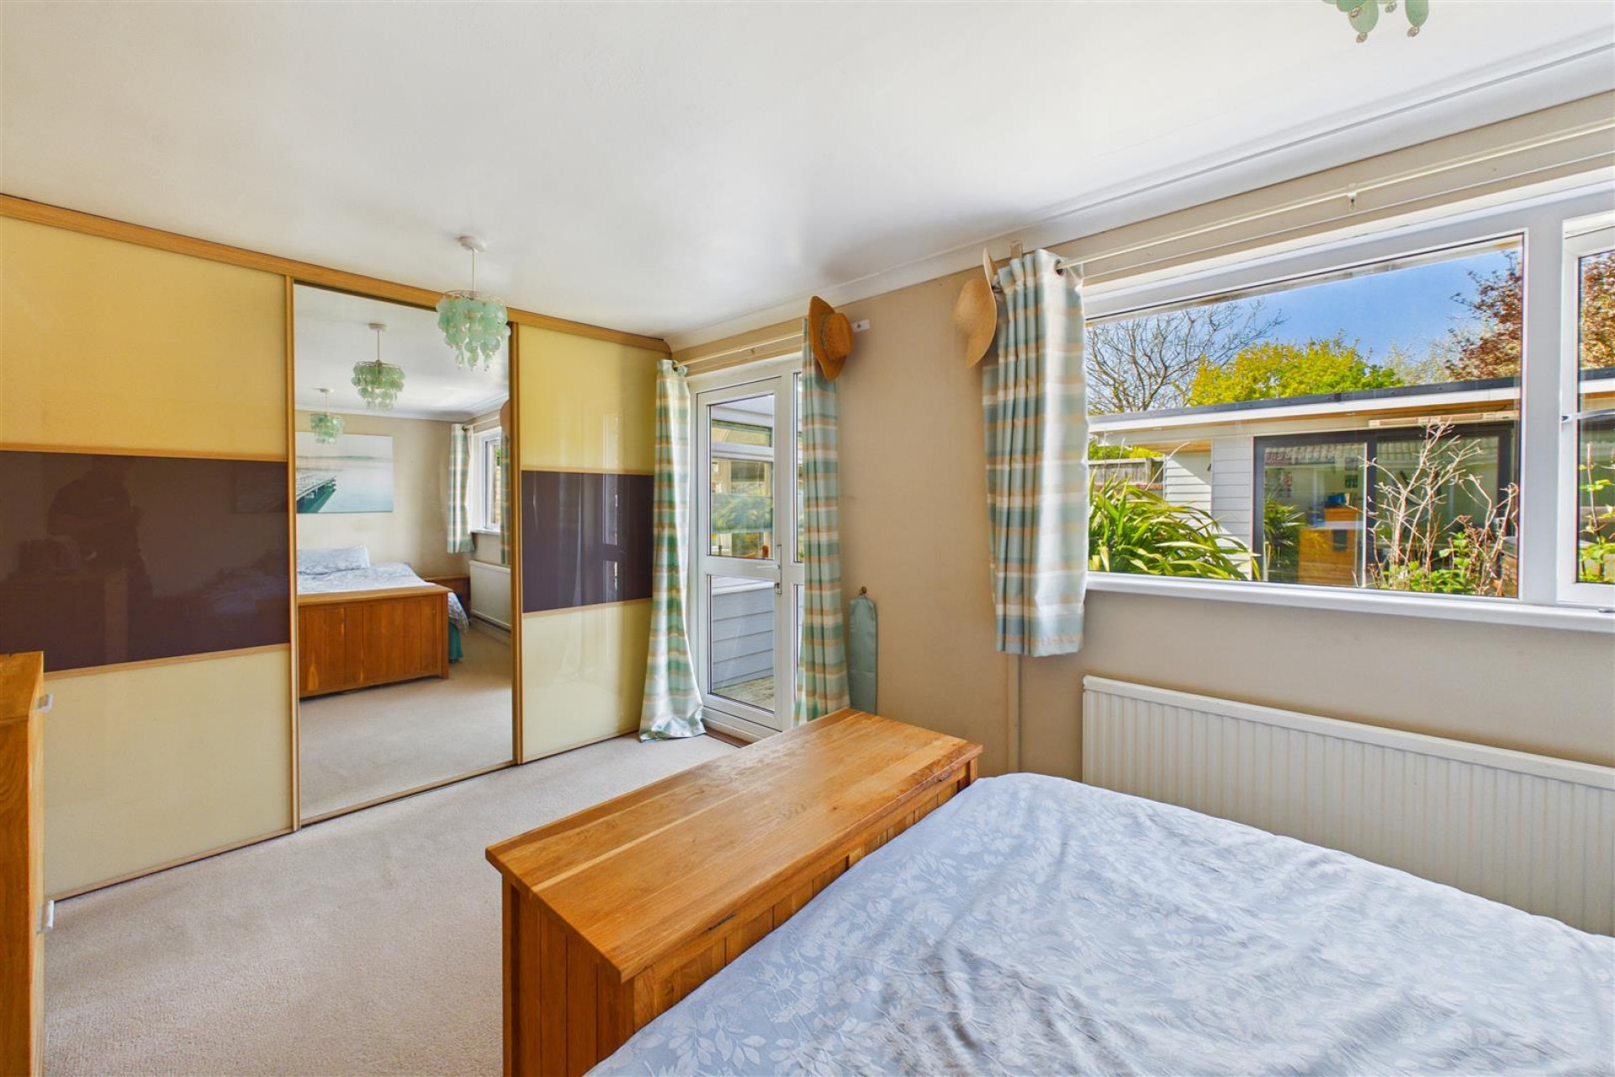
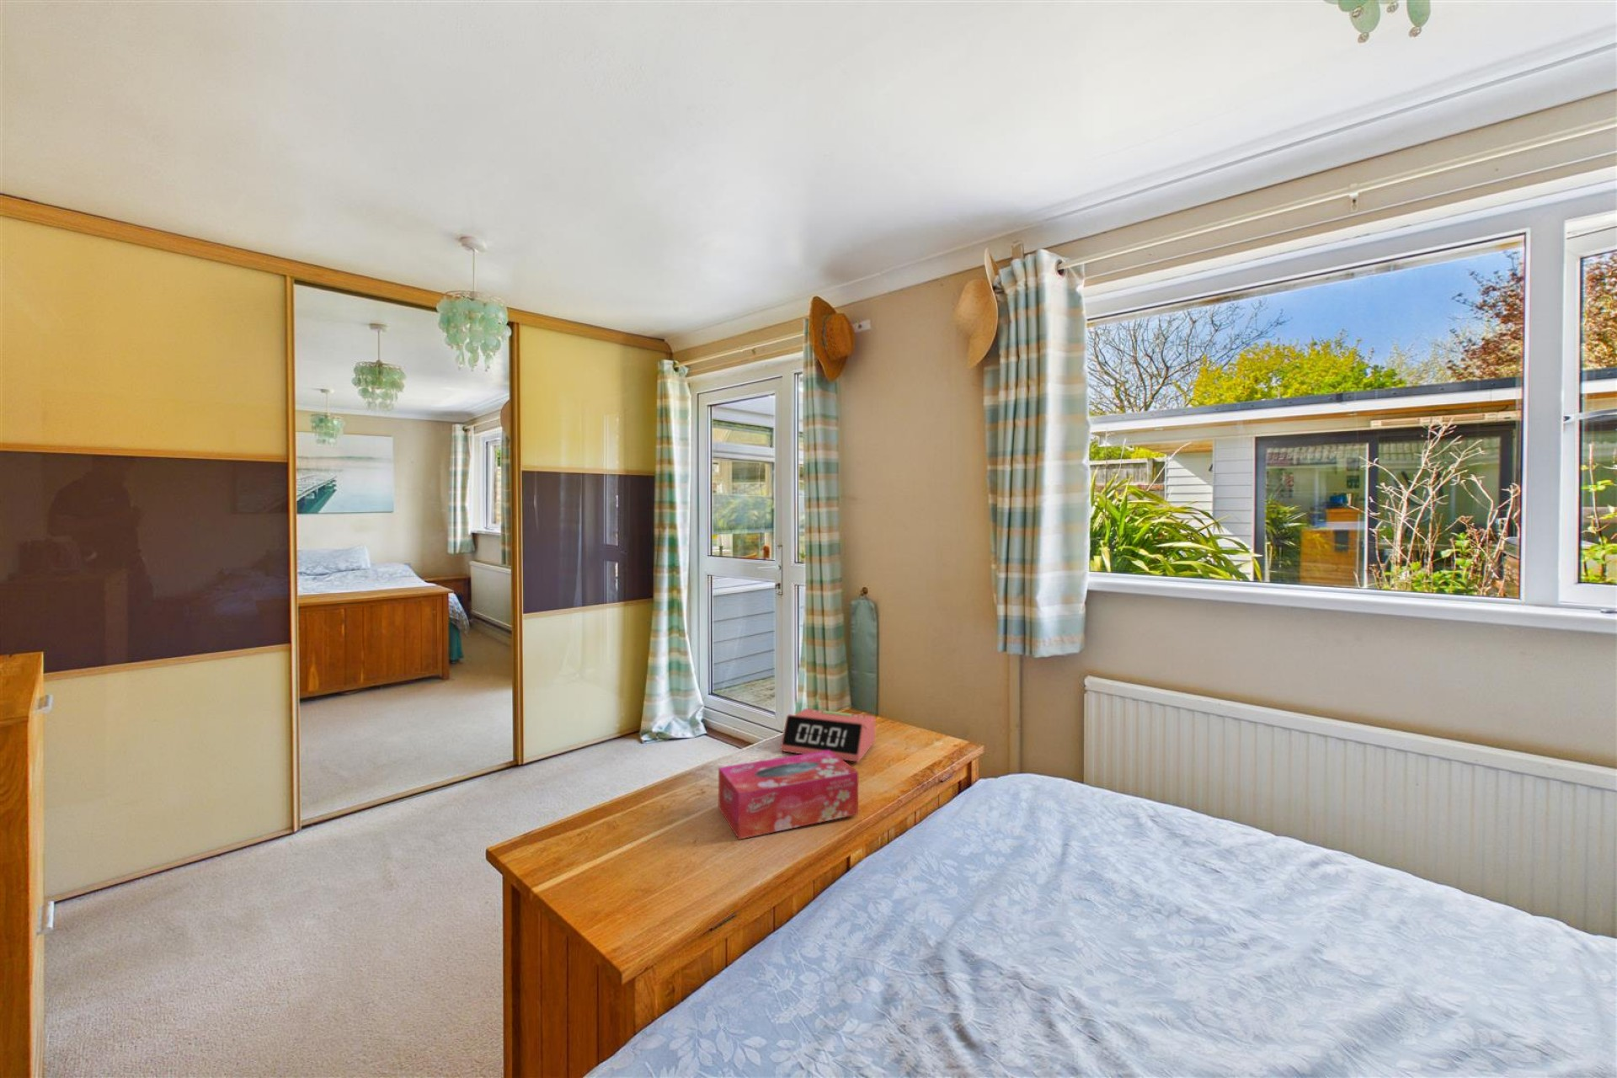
+ alarm clock [780,707,876,763]
+ tissue box [717,751,859,841]
